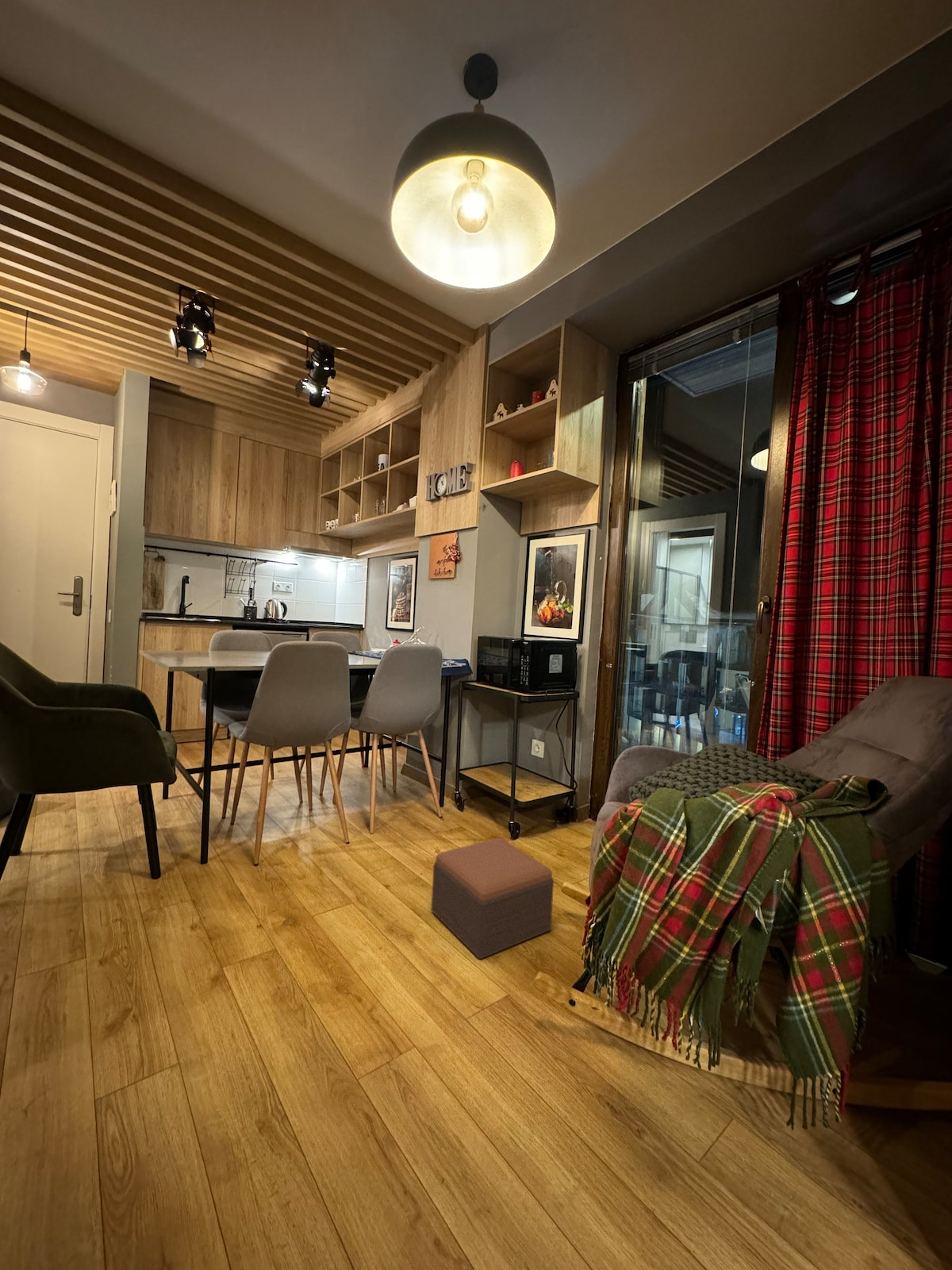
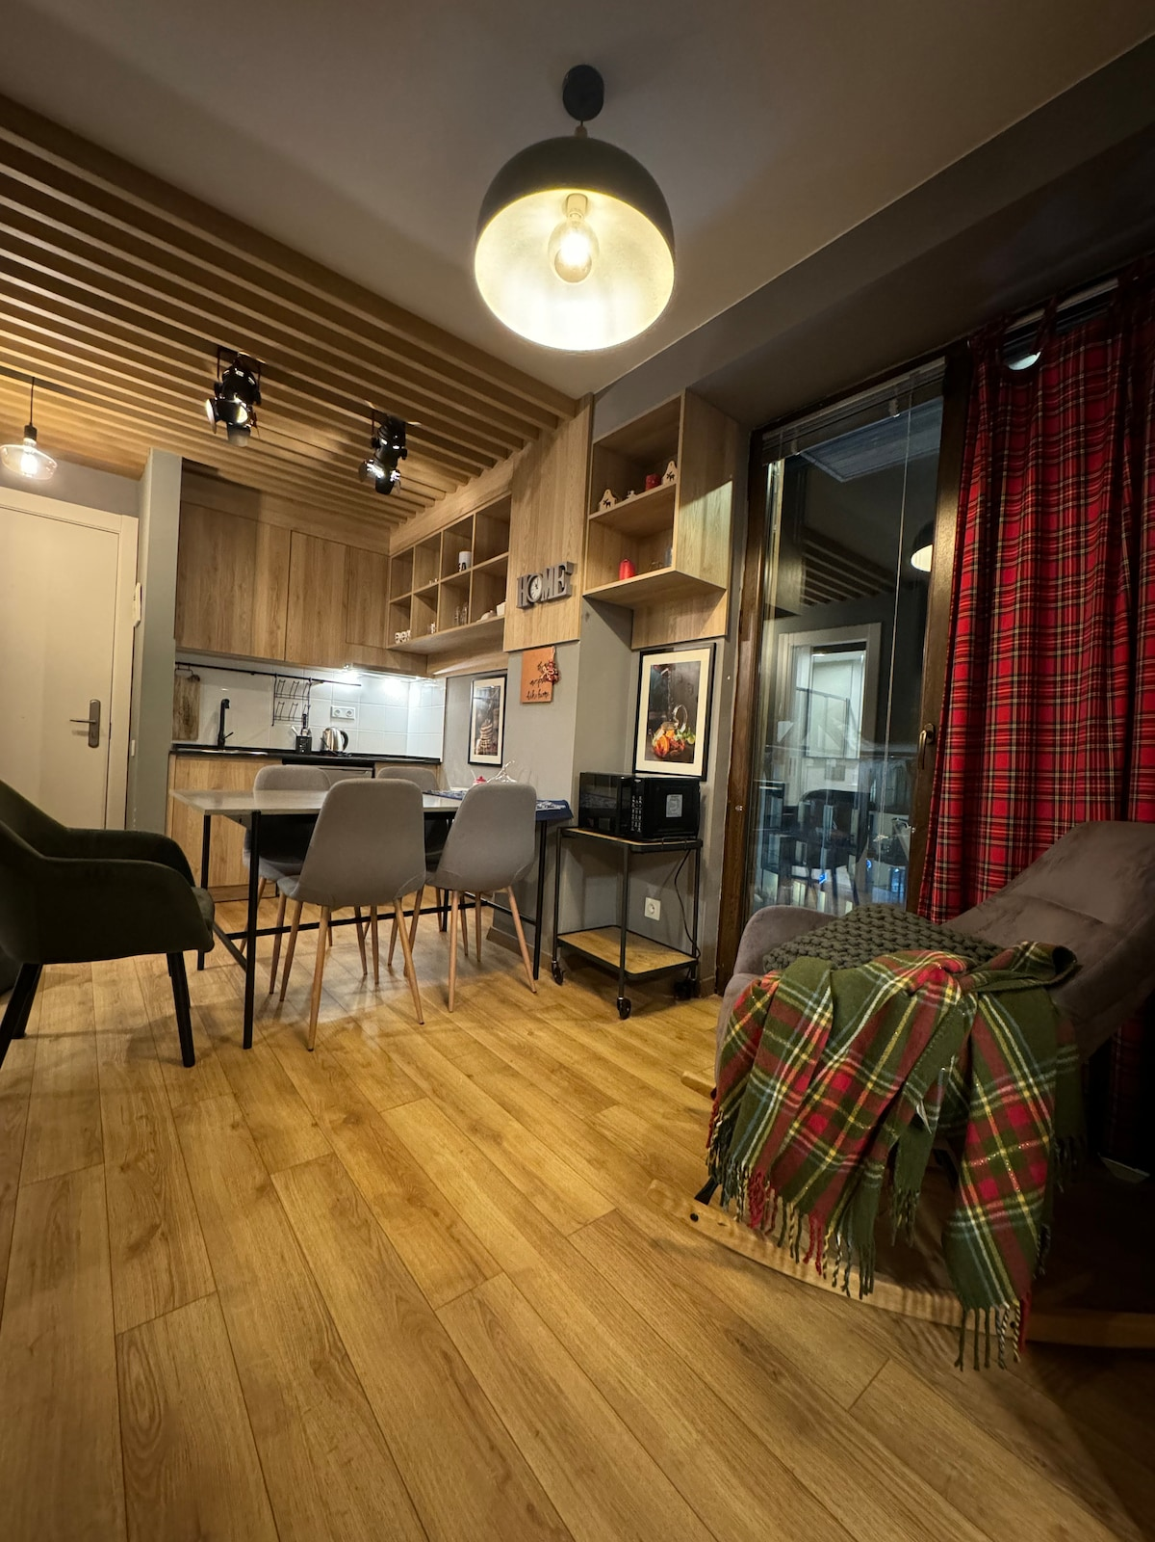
- footstool [431,837,555,960]
